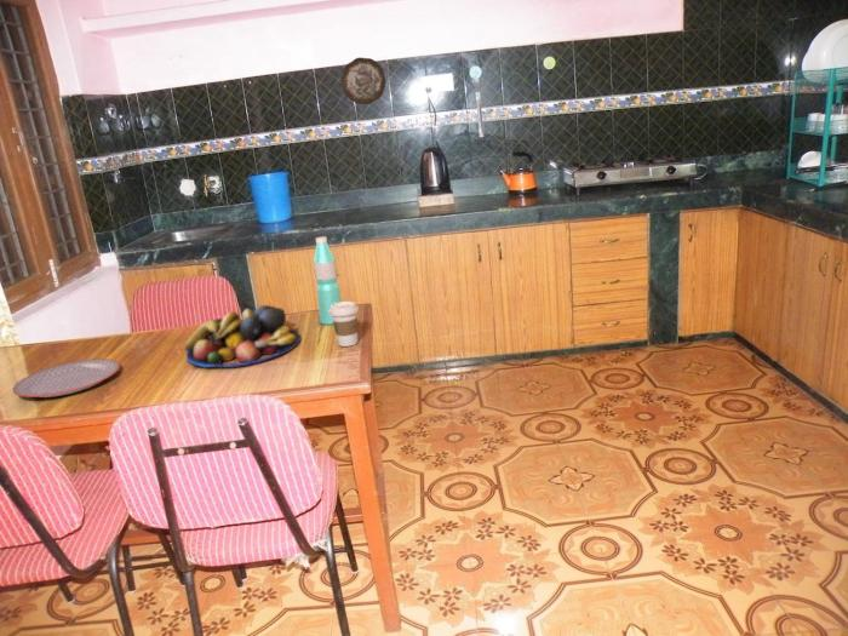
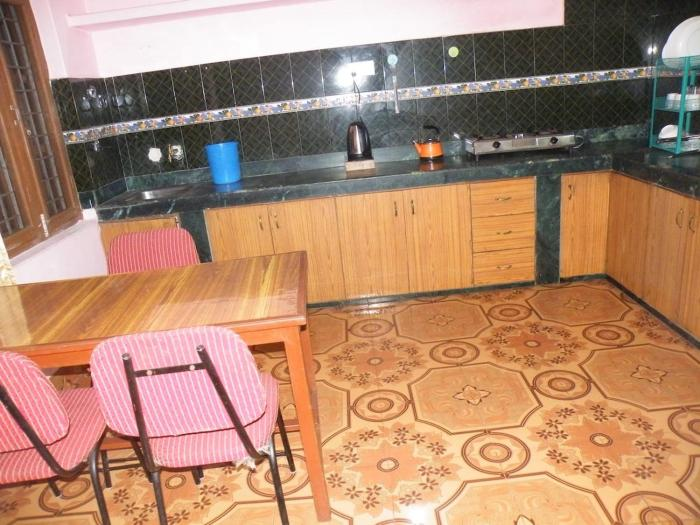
- plate [12,357,121,399]
- water bottle [313,235,343,326]
- decorative plate [340,57,386,105]
- fruit bowl [184,304,302,368]
- coffee cup [328,300,360,348]
